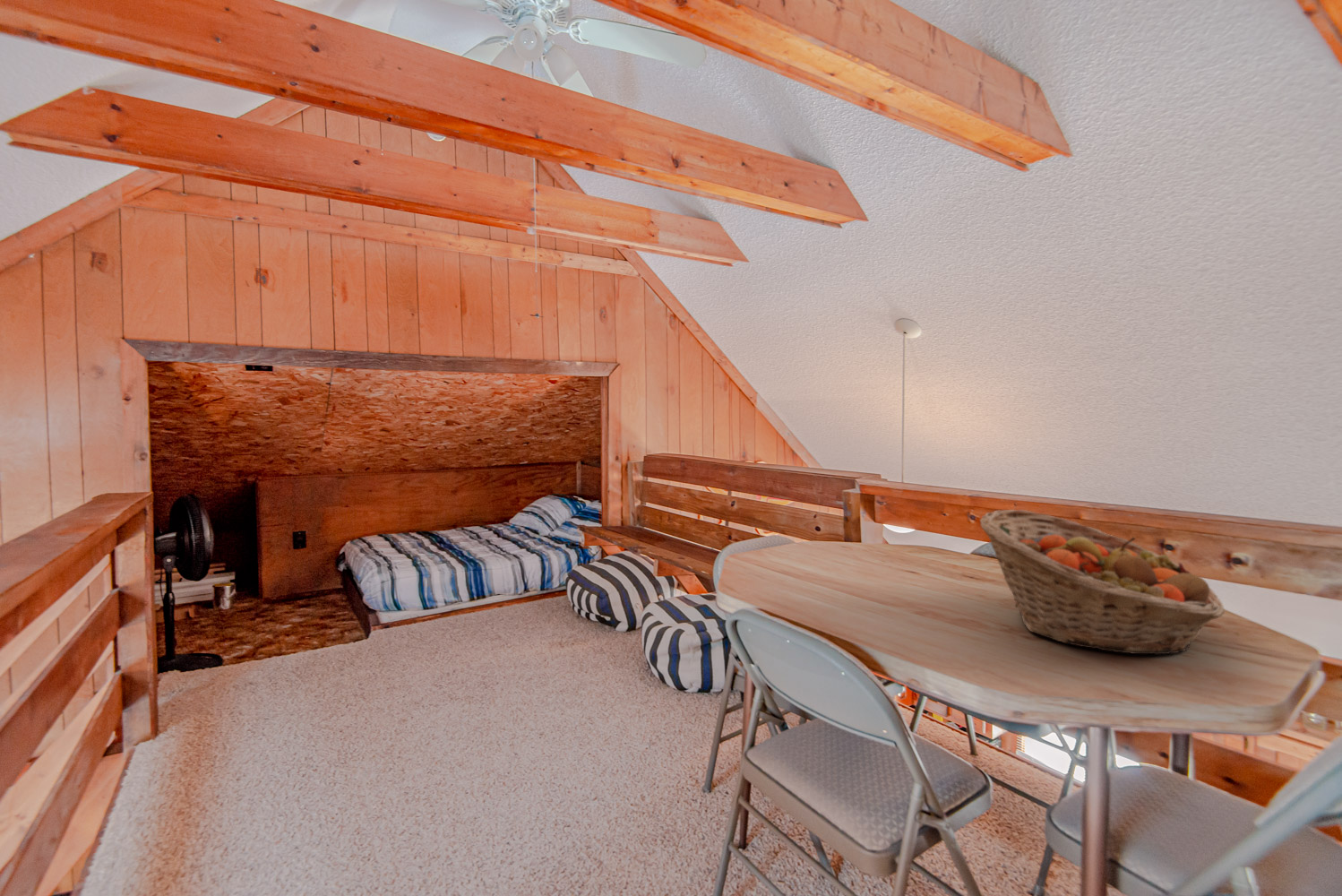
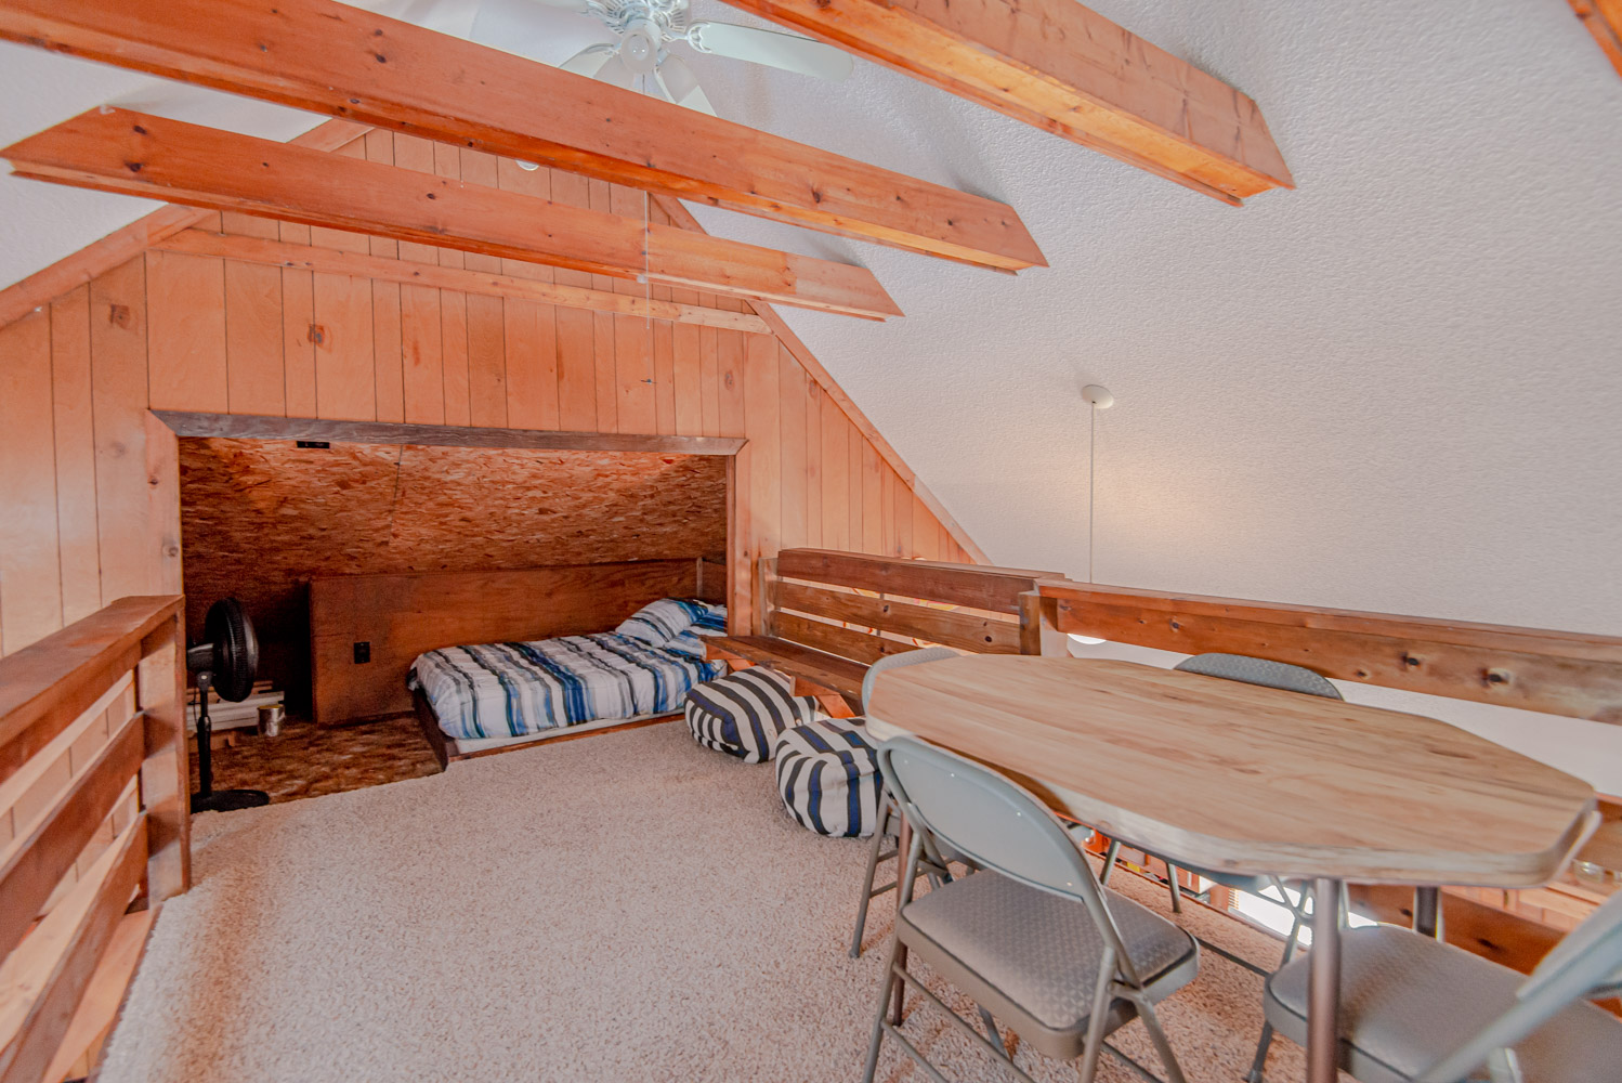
- fruit basket [979,509,1226,656]
